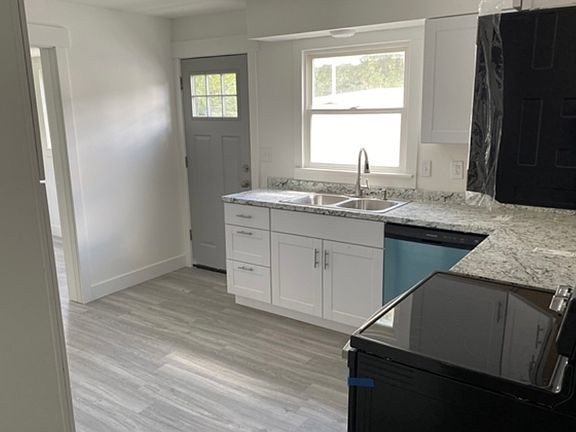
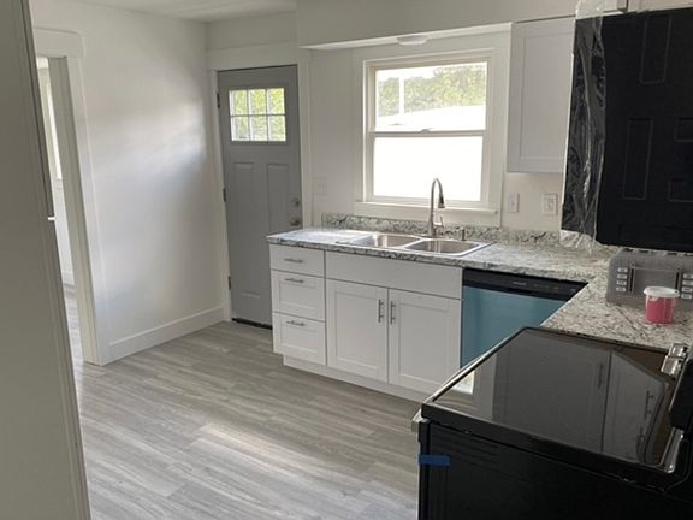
+ cup [644,286,680,324]
+ toaster [604,247,693,313]
